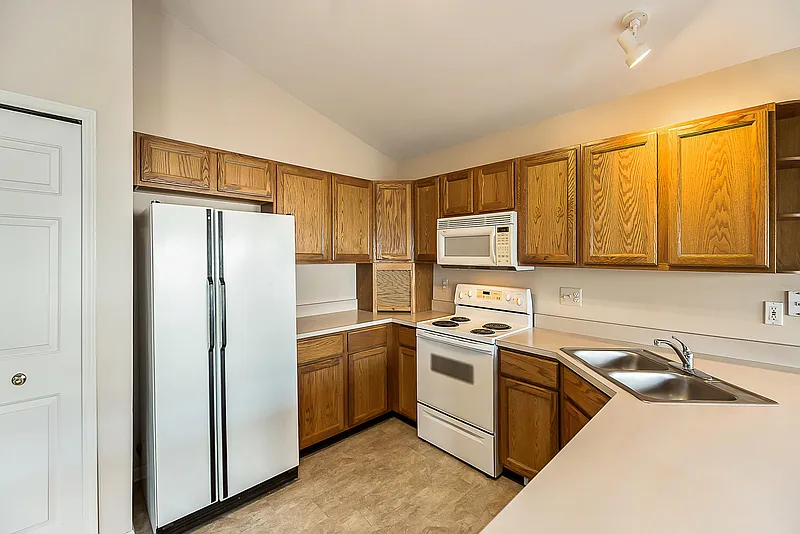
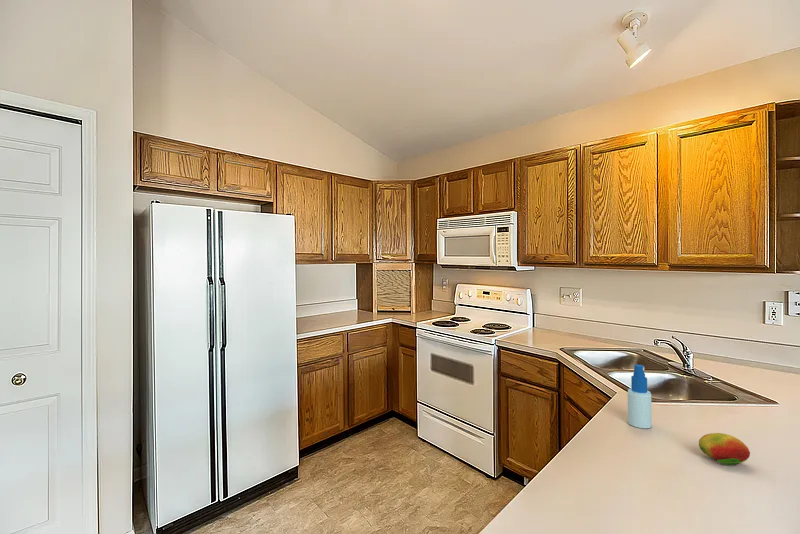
+ fruit [698,432,751,466]
+ spray bottle [627,364,653,429]
